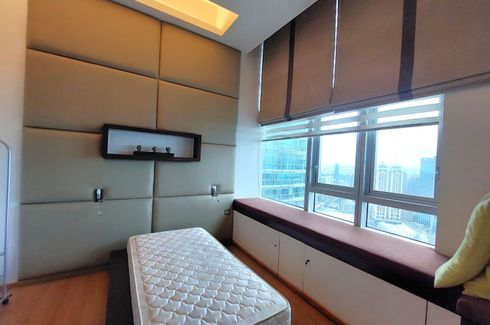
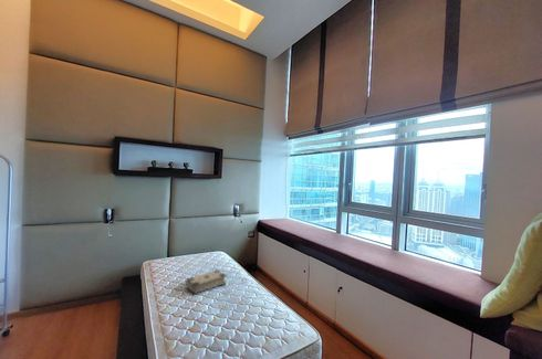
+ book [185,268,227,296]
